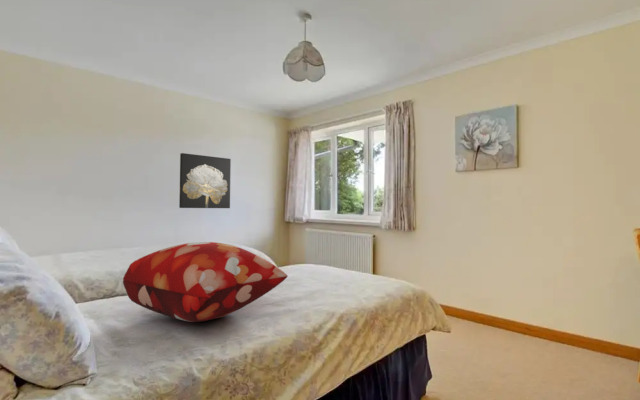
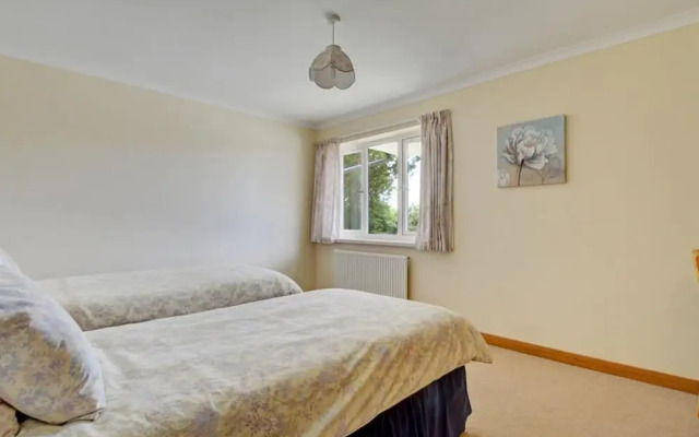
- decorative pillow [122,241,289,323]
- wall art [178,152,232,209]
